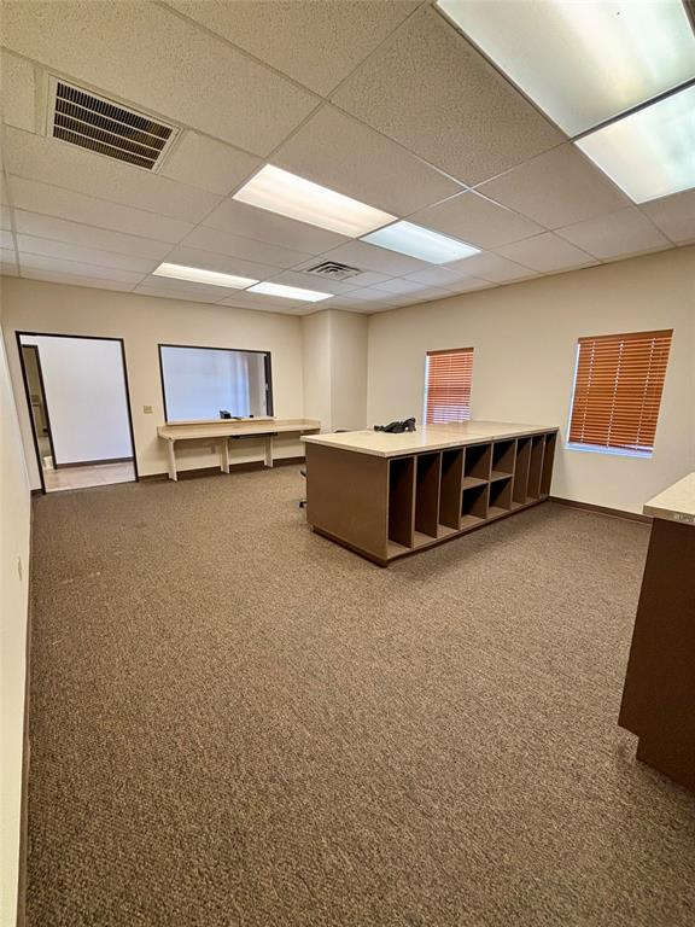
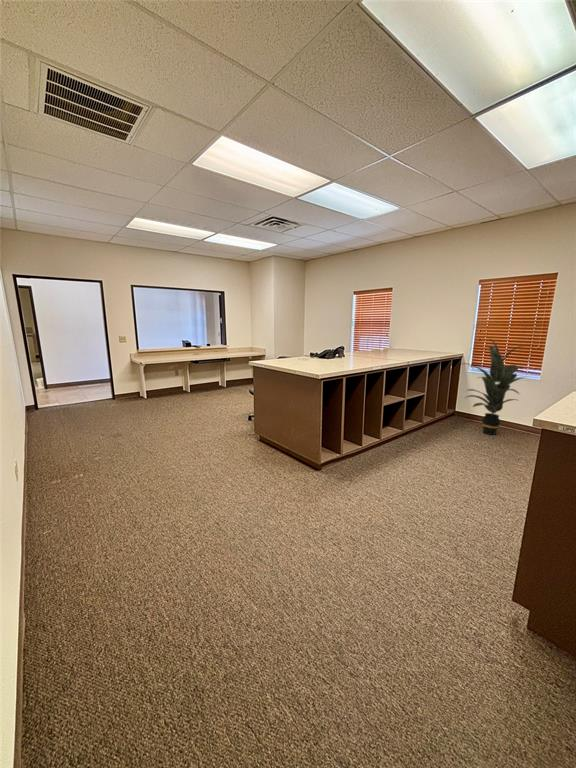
+ indoor plant [461,337,535,436]
